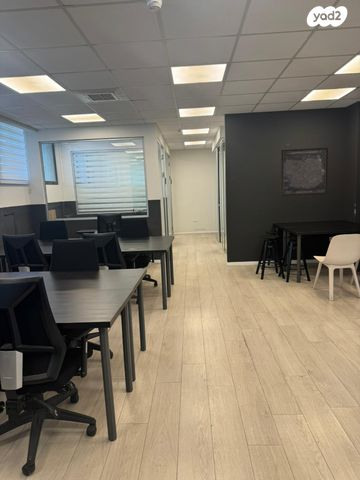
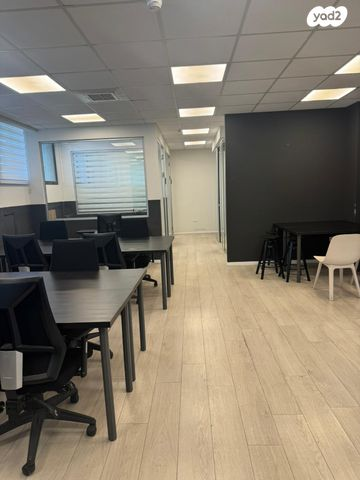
- wall art [280,147,329,197]
